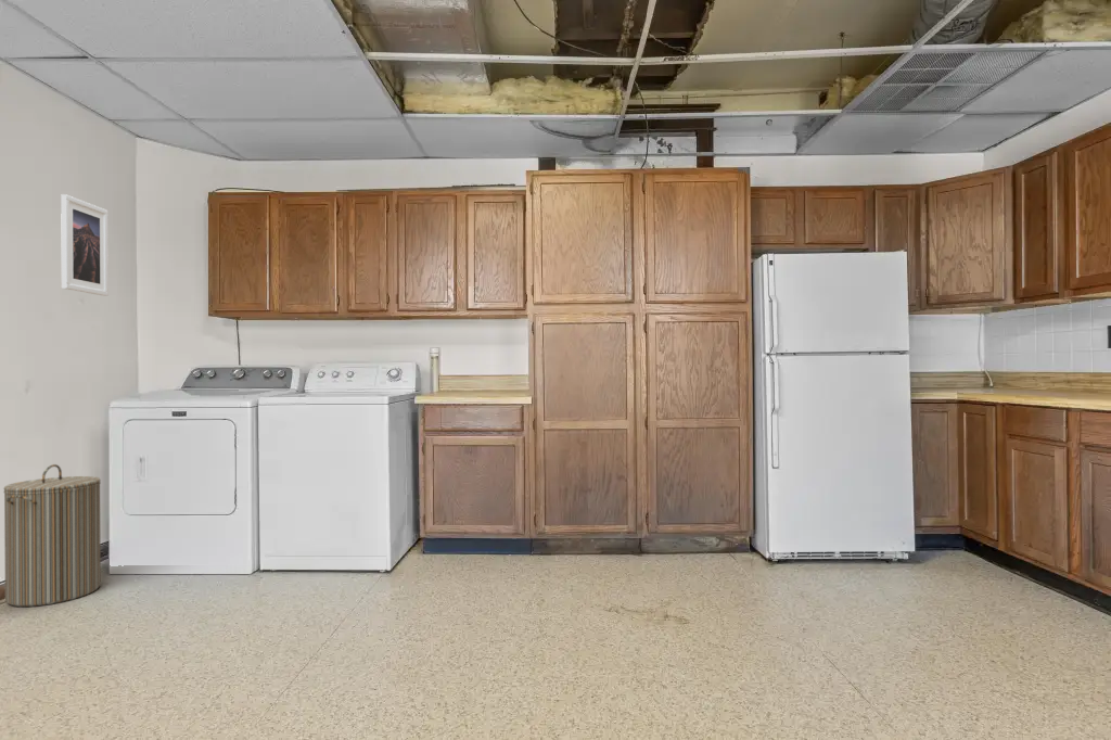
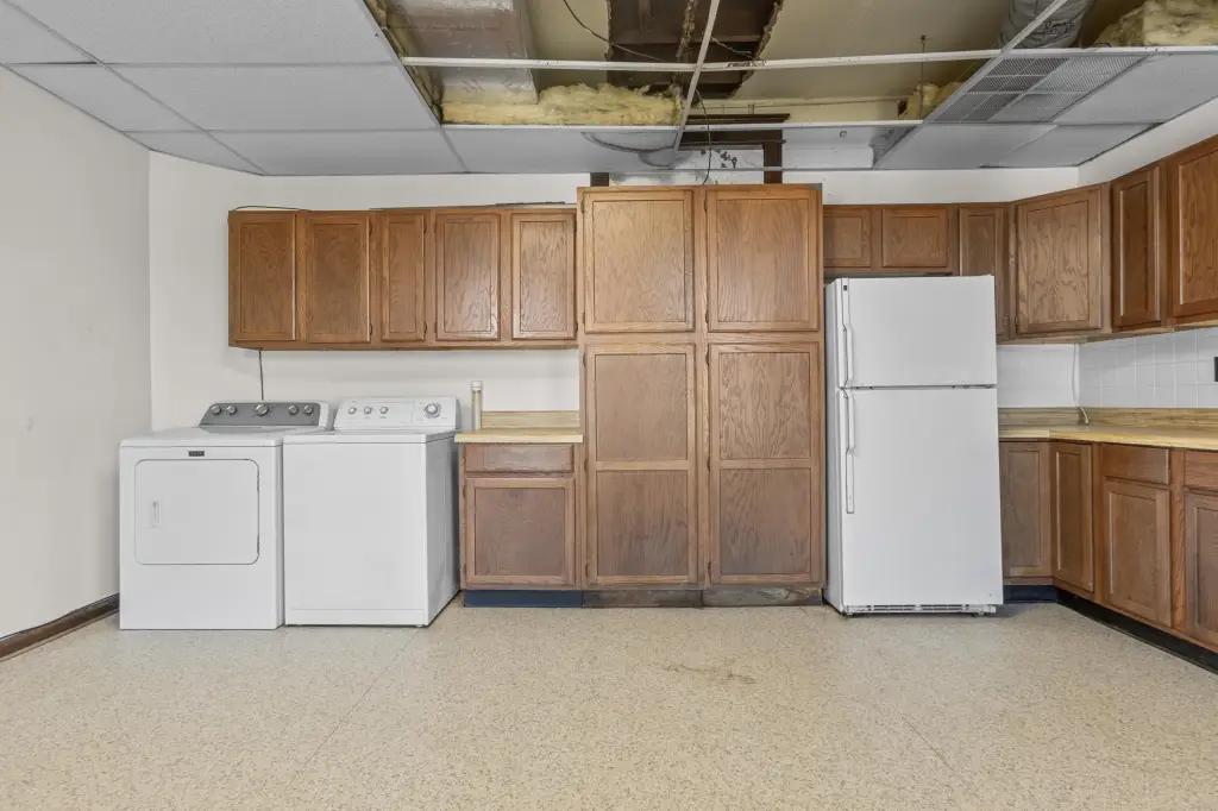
- laundry hamper [2,463,102,608]
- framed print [60,193,110,297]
